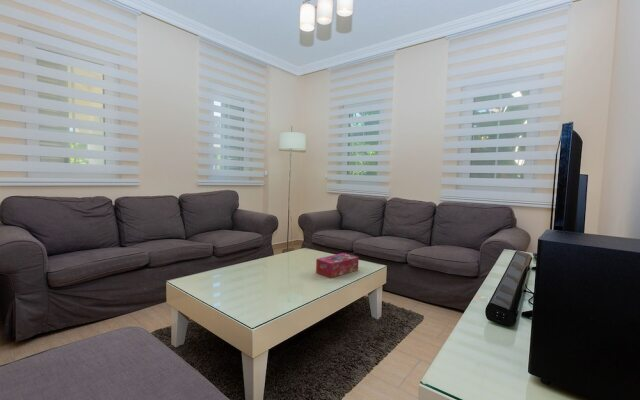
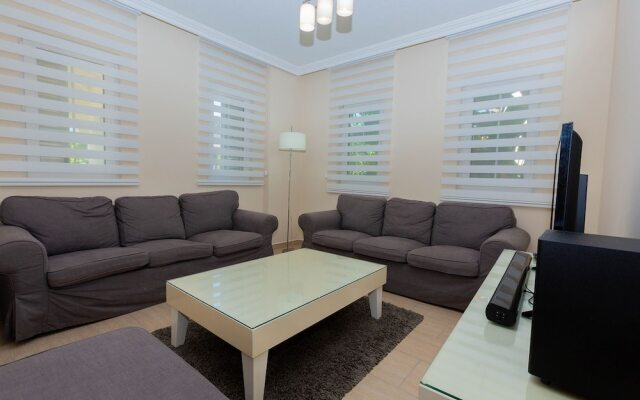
- tissue box [315,252,360,279]
